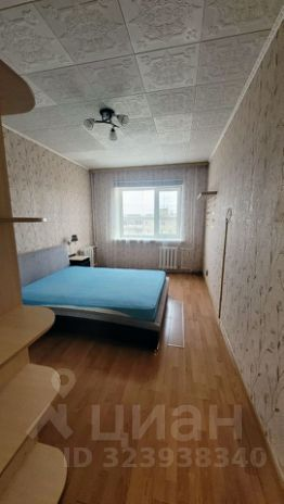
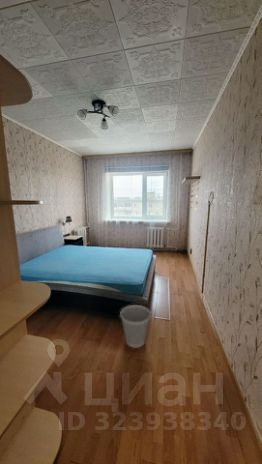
+ wastebasket [119,304,152,348]
